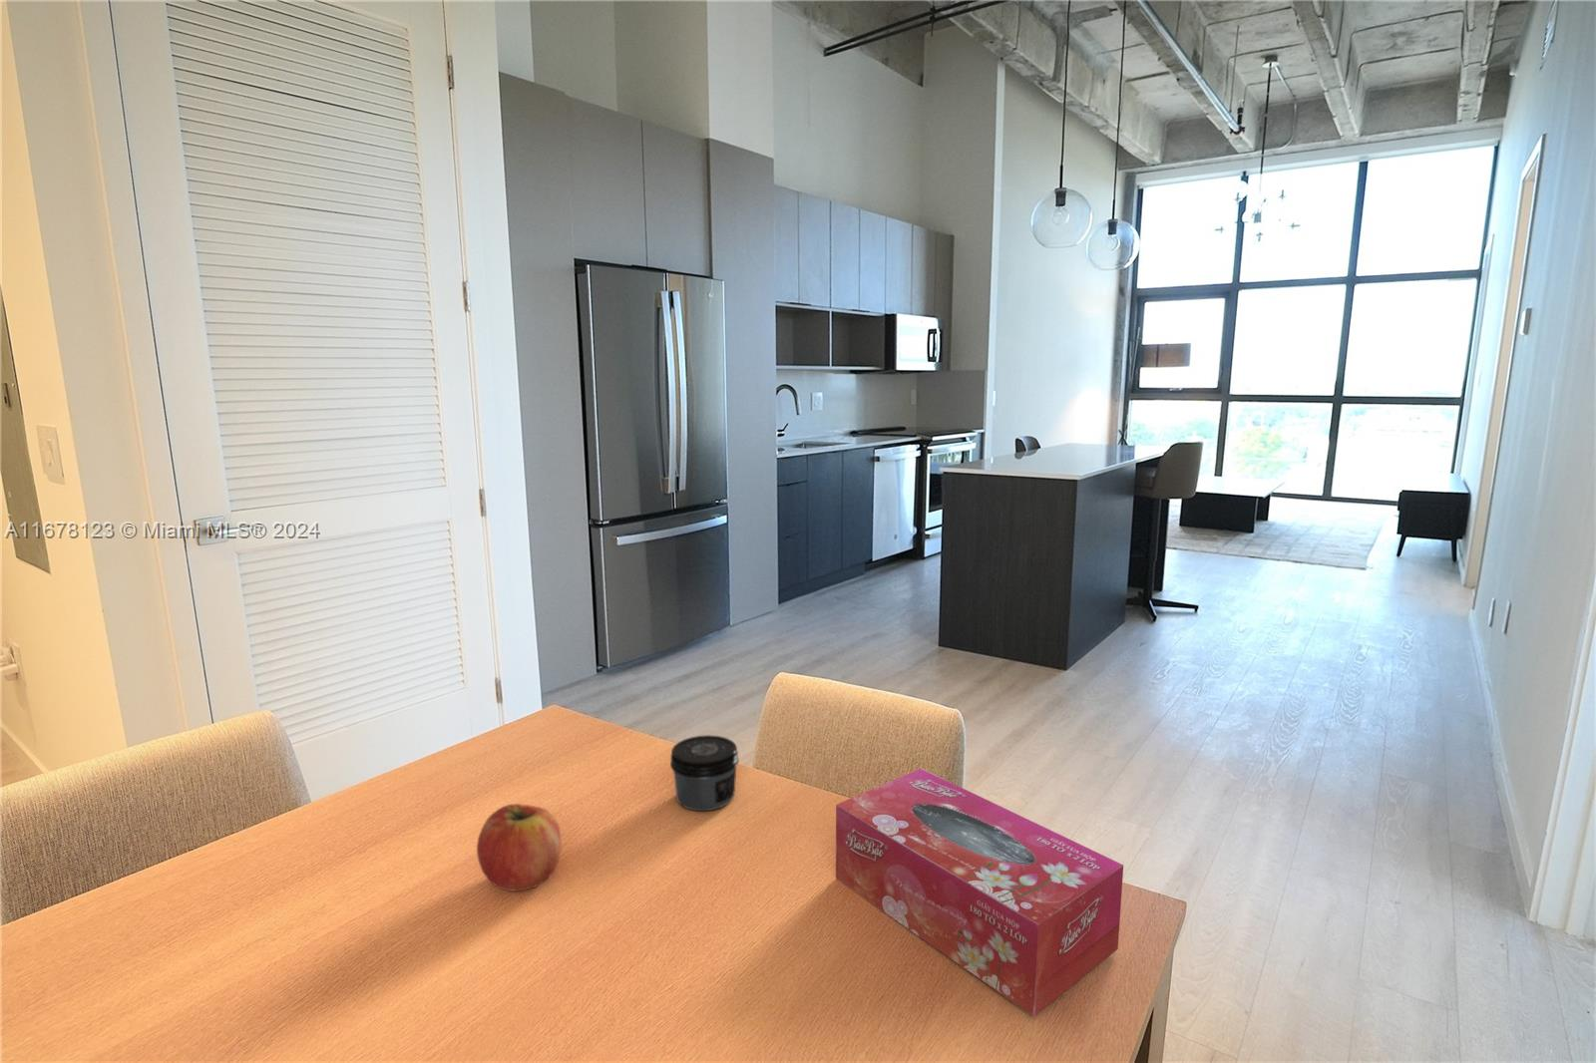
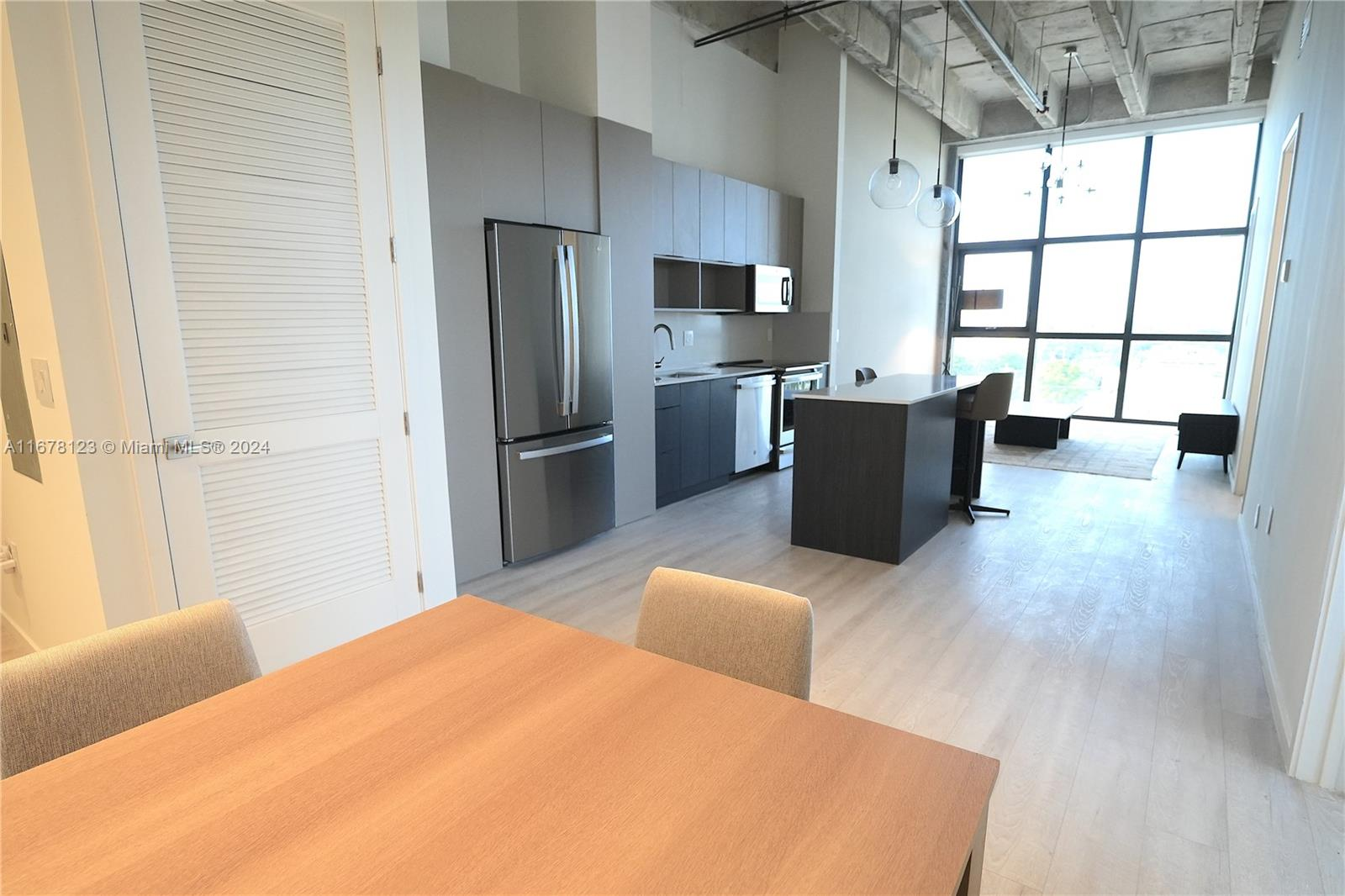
- jar [669,734,740,811]
- tissue box [835,768,1124,1018]
- fruit [476,803,562,892]
